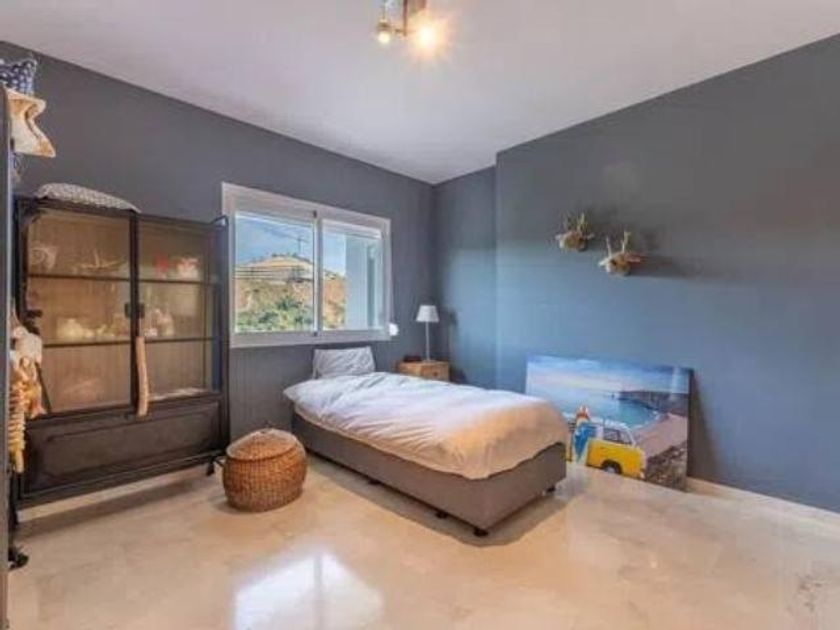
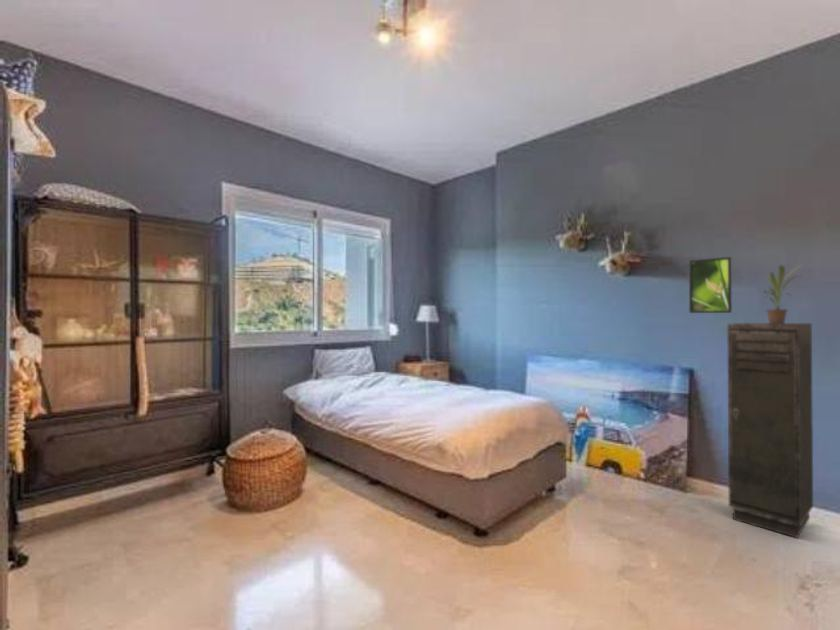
+ potted plant [758,264,805,324]
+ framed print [688,256,733,314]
+ storage cabinet [726,322,814,539]
